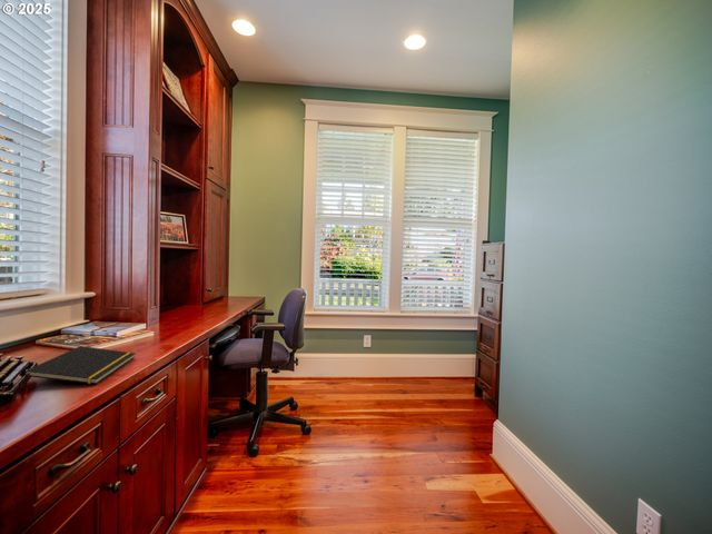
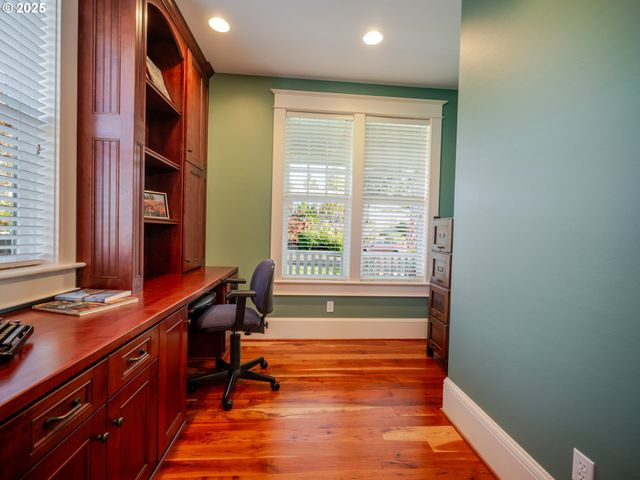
- notepad [21,345,136,390]
